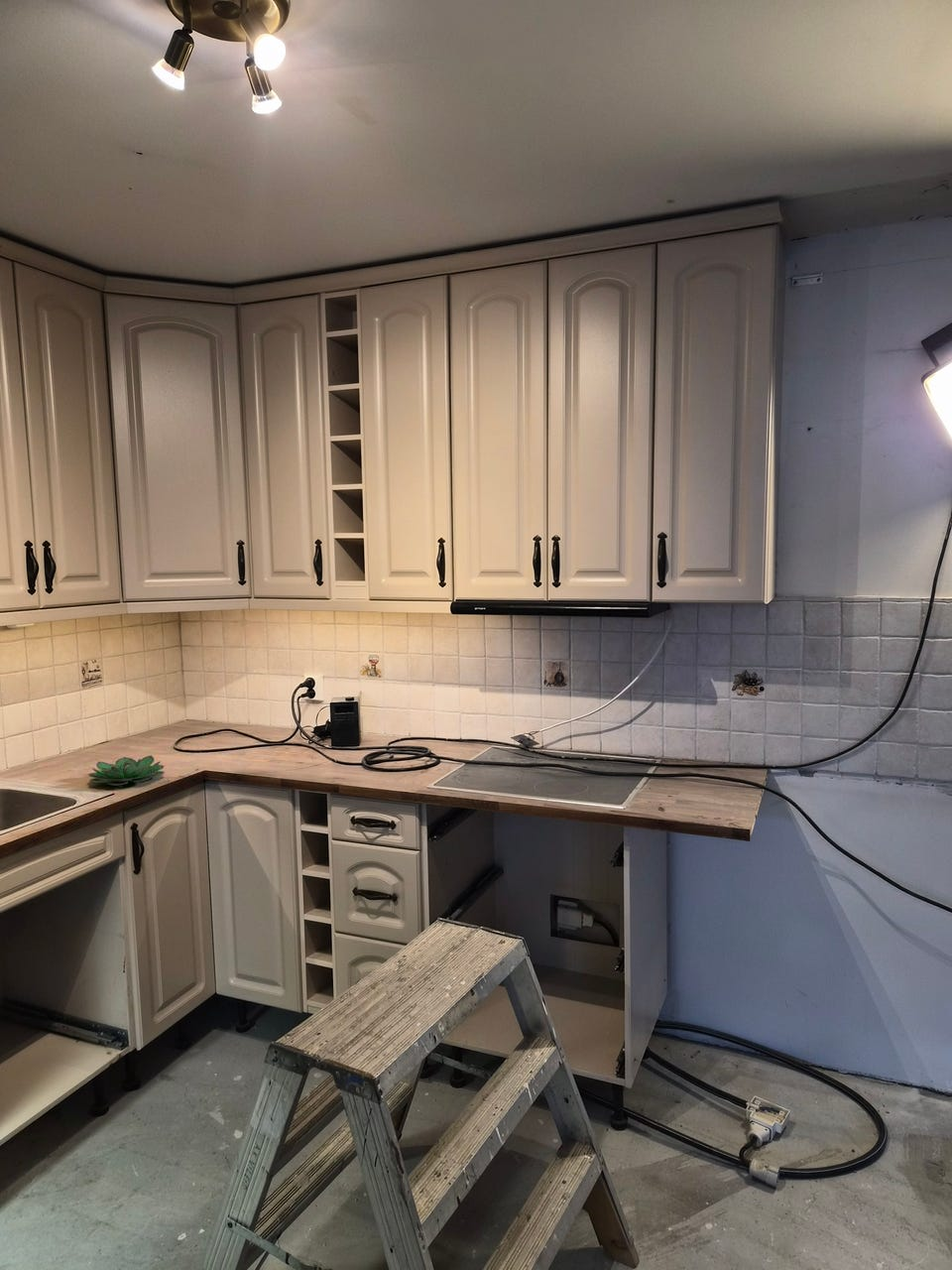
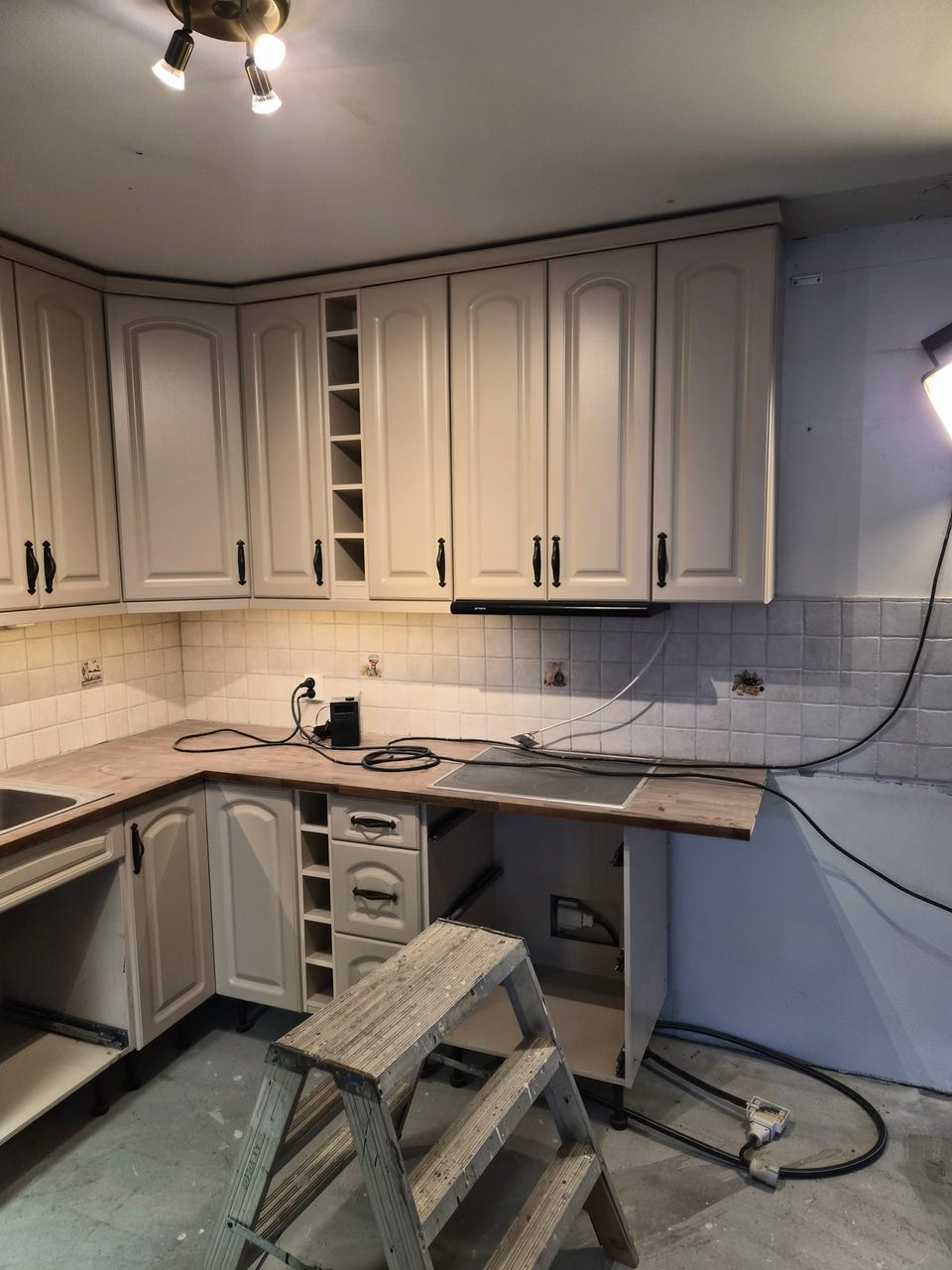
- succulent plant [87,755,166,787]
